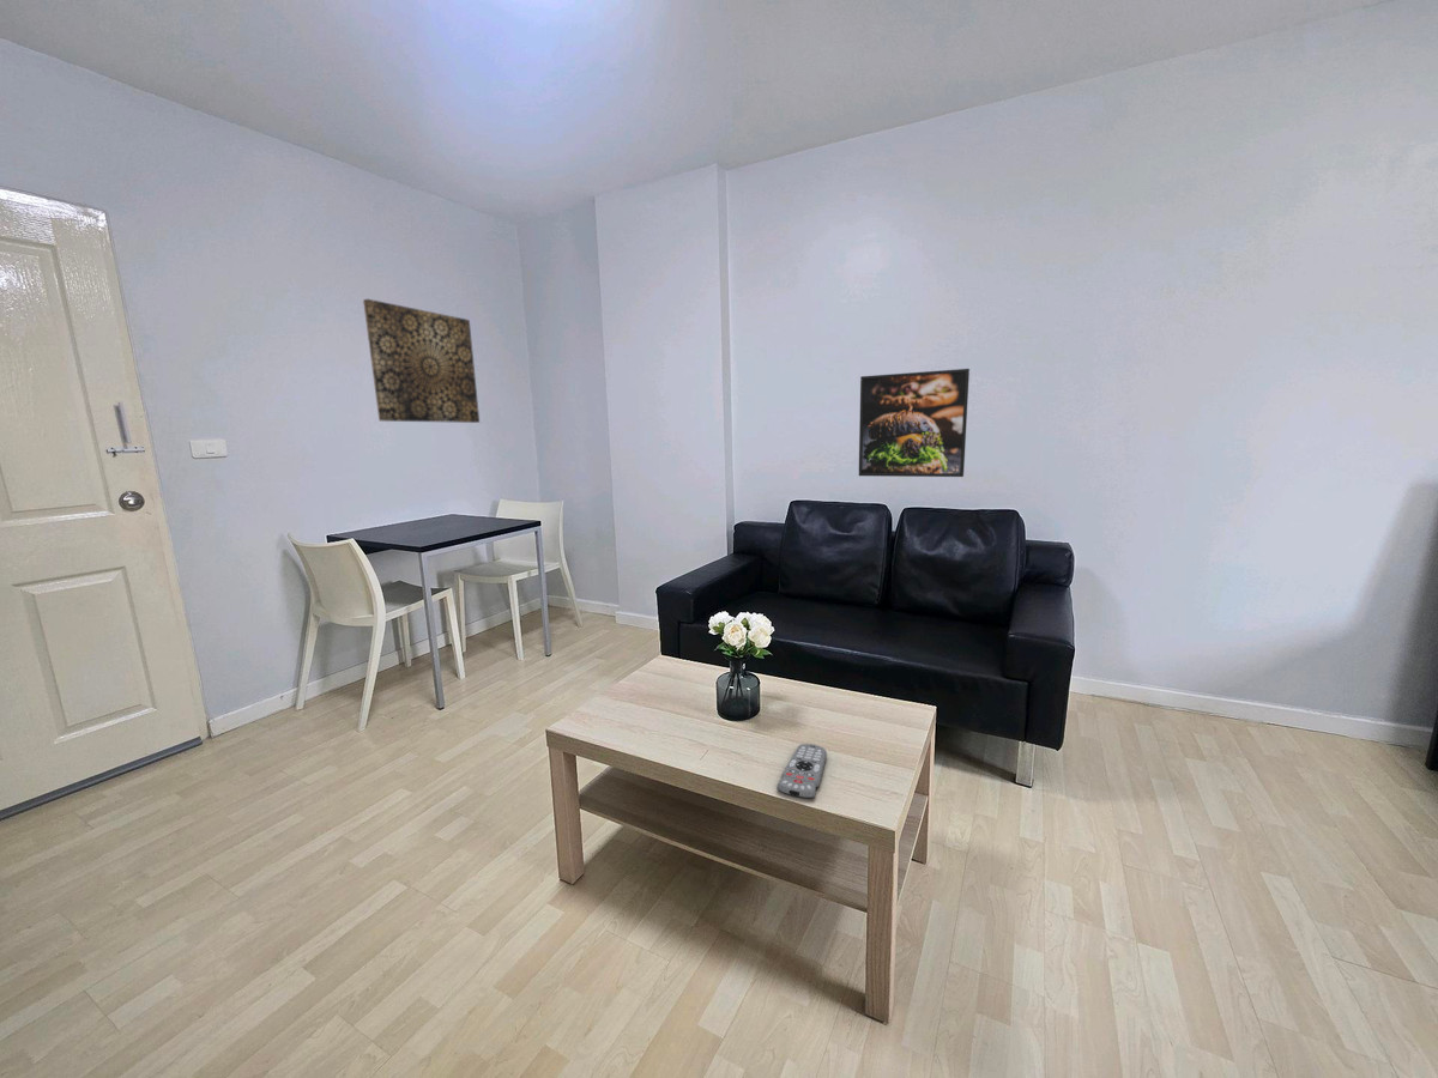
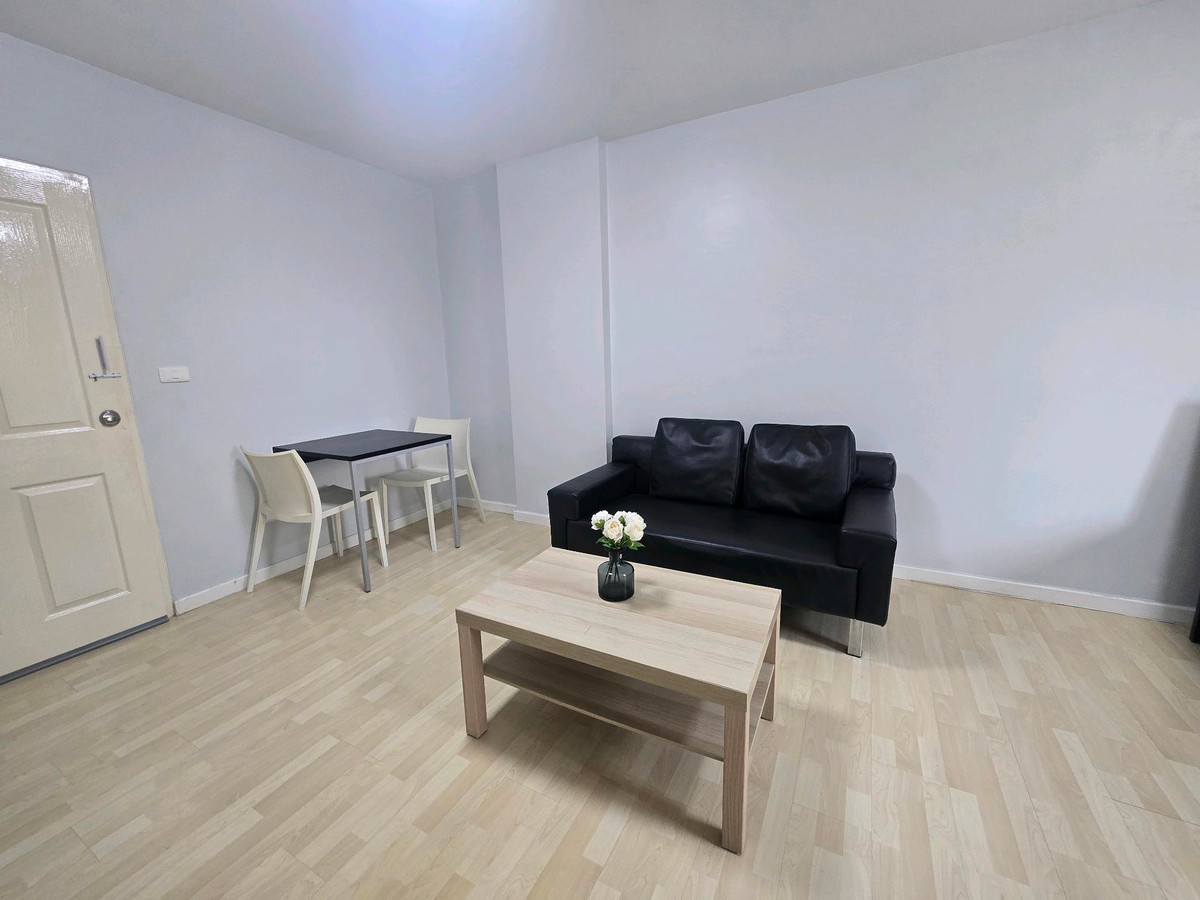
- wall art [362,298,481,424]
- remote control [775,743,828,800]
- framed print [858,368,971,478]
